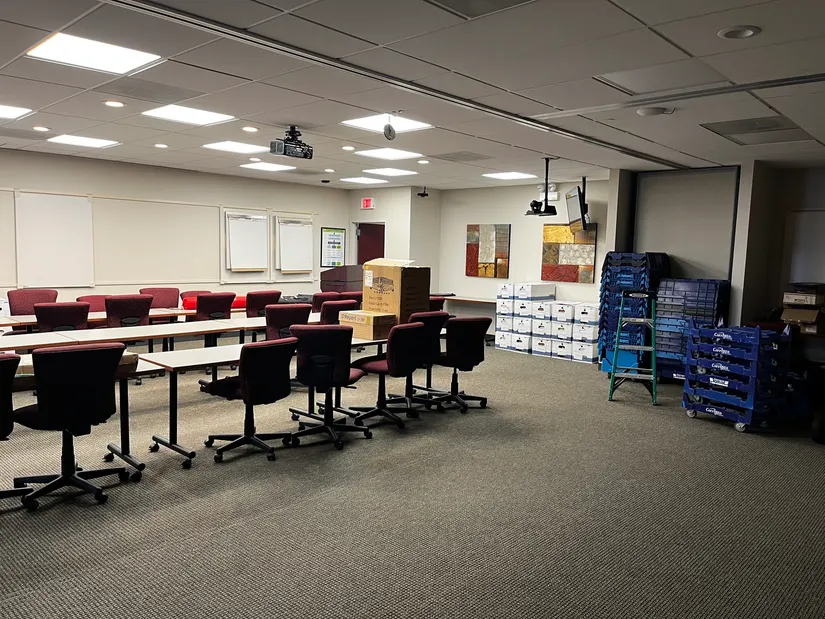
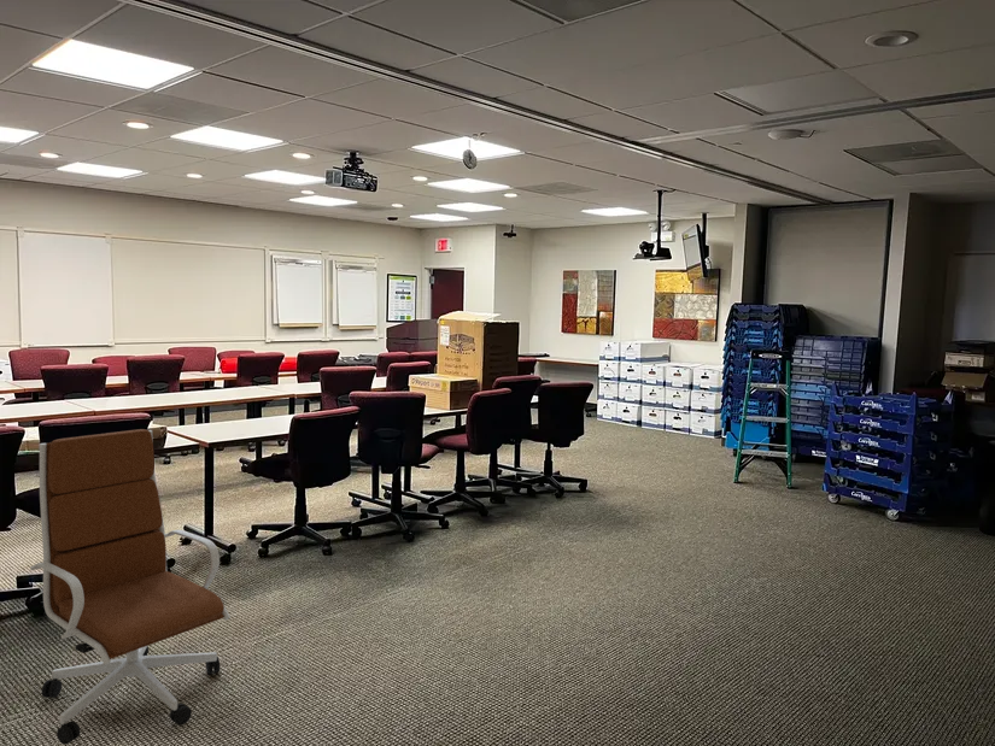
+ office chair [29,428,232,746]
